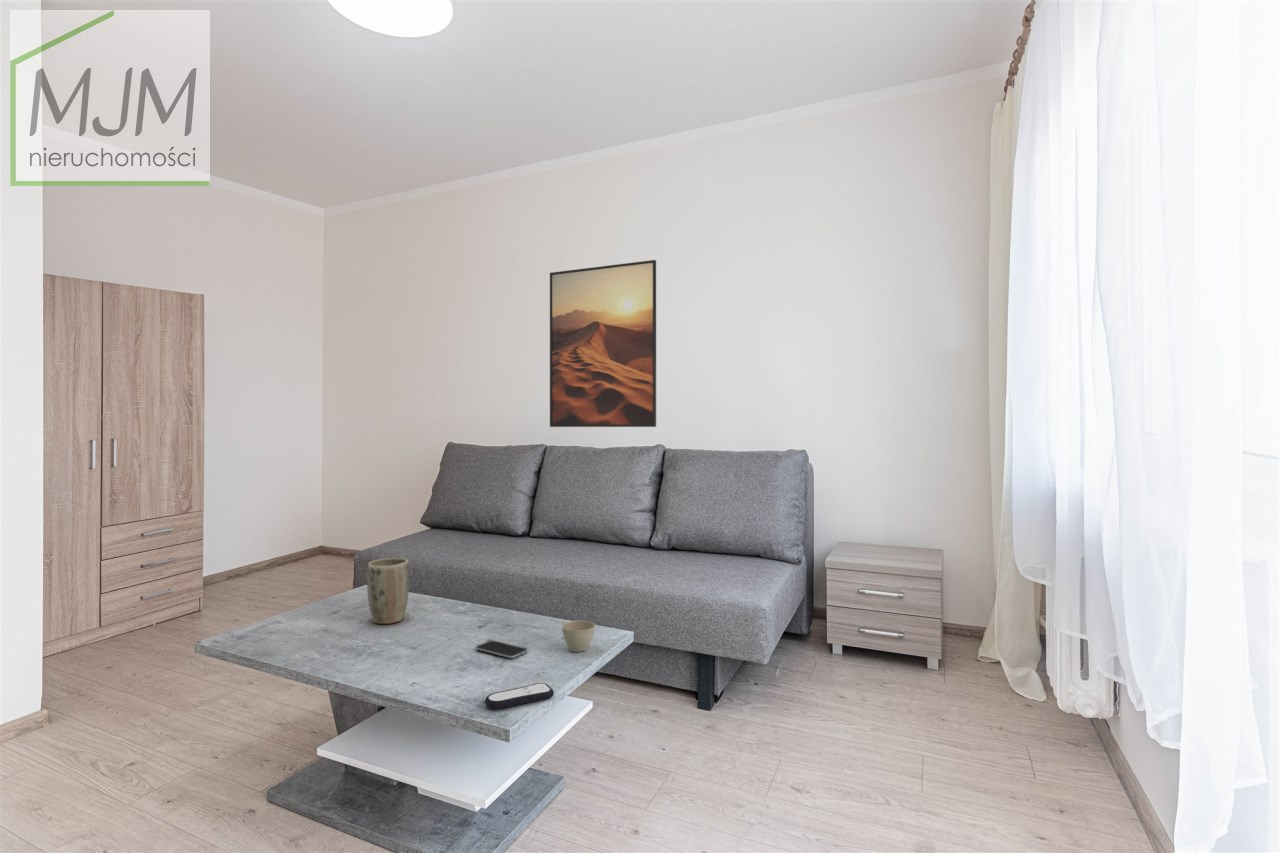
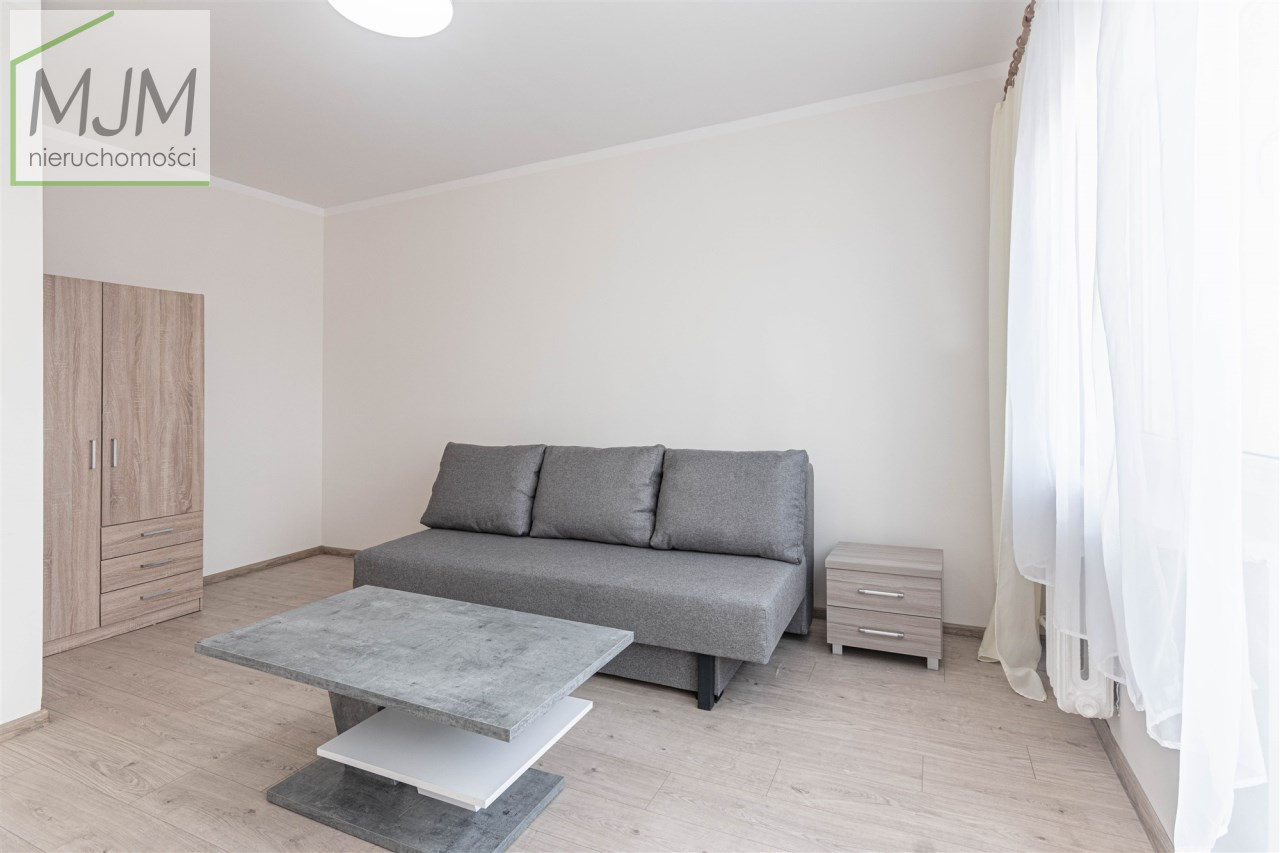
- plant pot [366,557,410,625]
- flower pot [561,620,596,653]
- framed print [549,259,657,428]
- remote control [484,682,555,710]
- smartphone [475,639,528,659]
